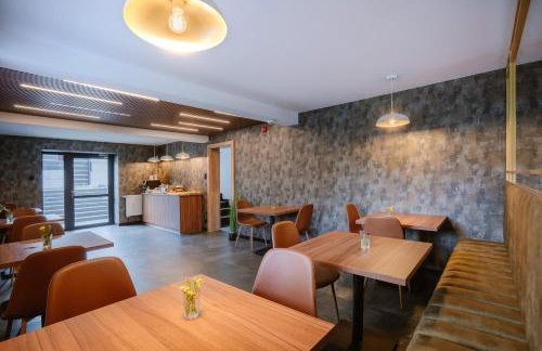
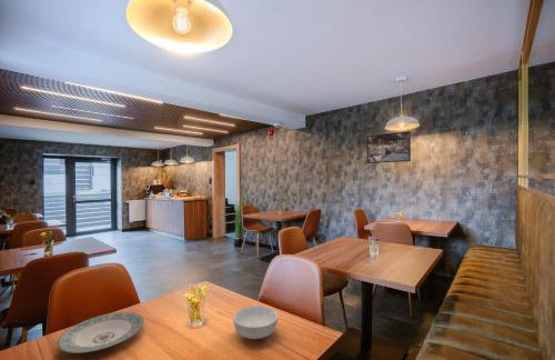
+ plate [57,311,145,354]
+ cereal bowl [232,304,279,340]
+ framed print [365,130,412,164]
